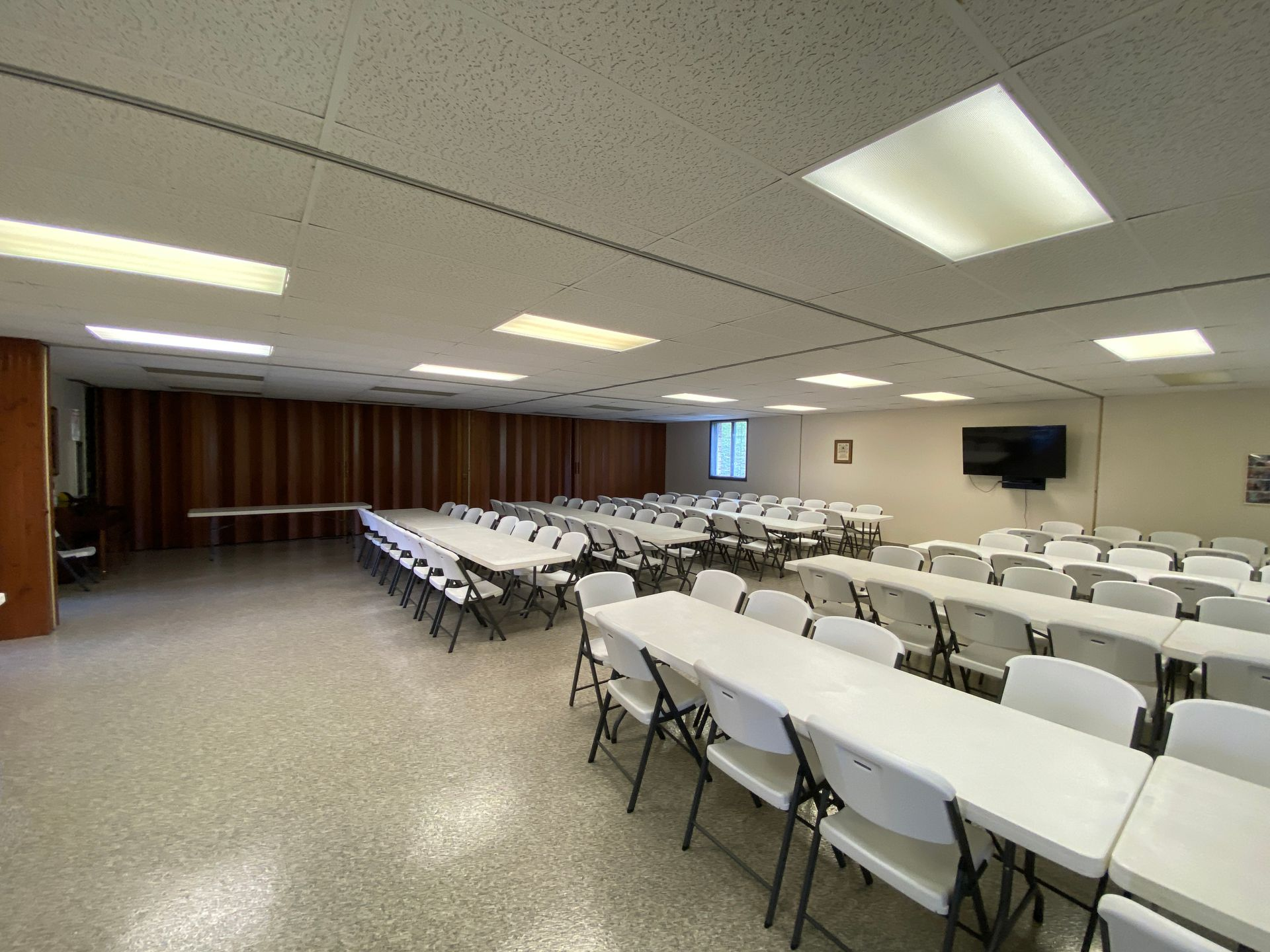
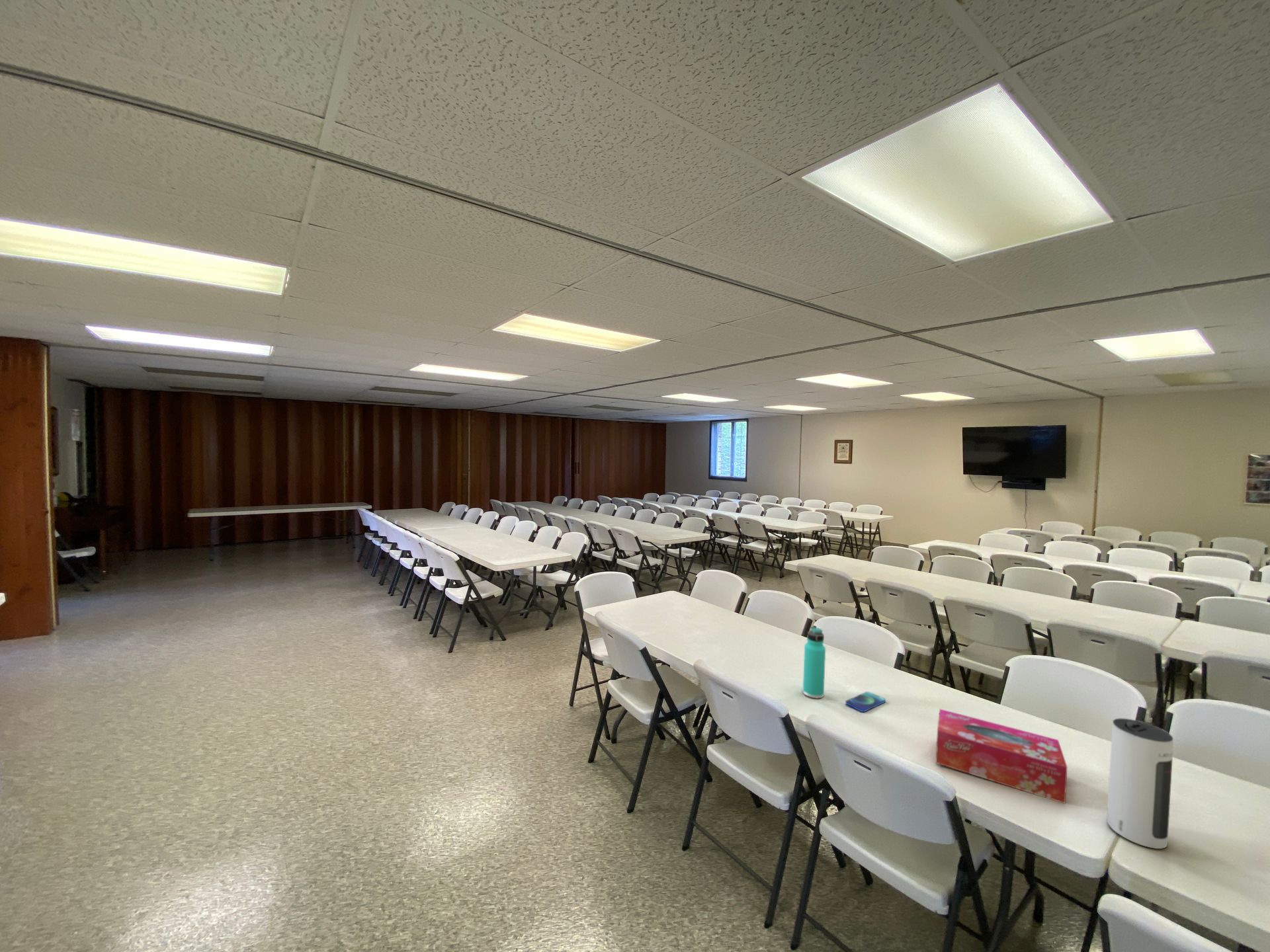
+ speaker [1107,718,1175,850]
+ thermos bottle [802,626,826,699]
+ tissue box [935,708,1068,804]
+ smartphone [845,691,886,713]
